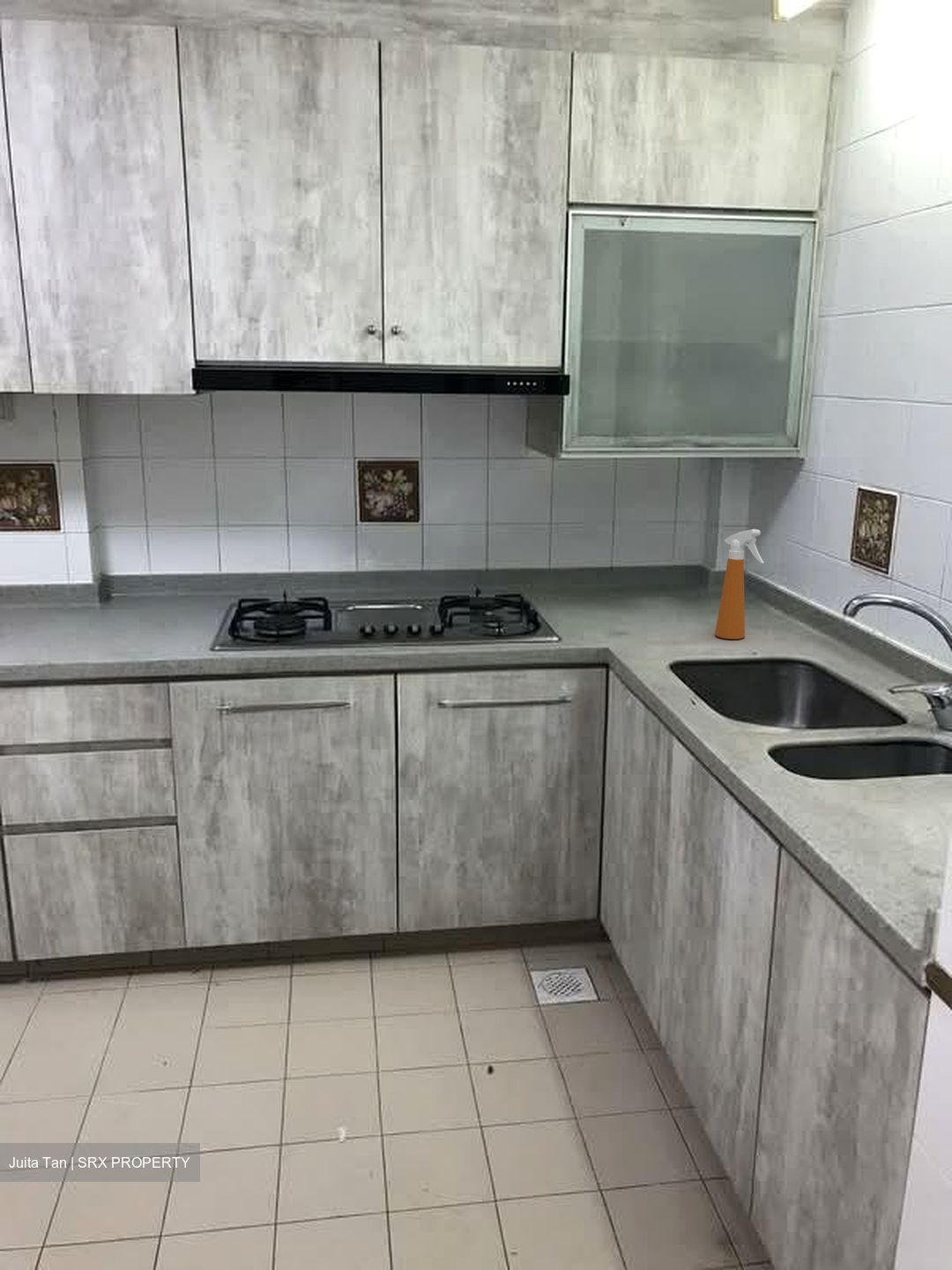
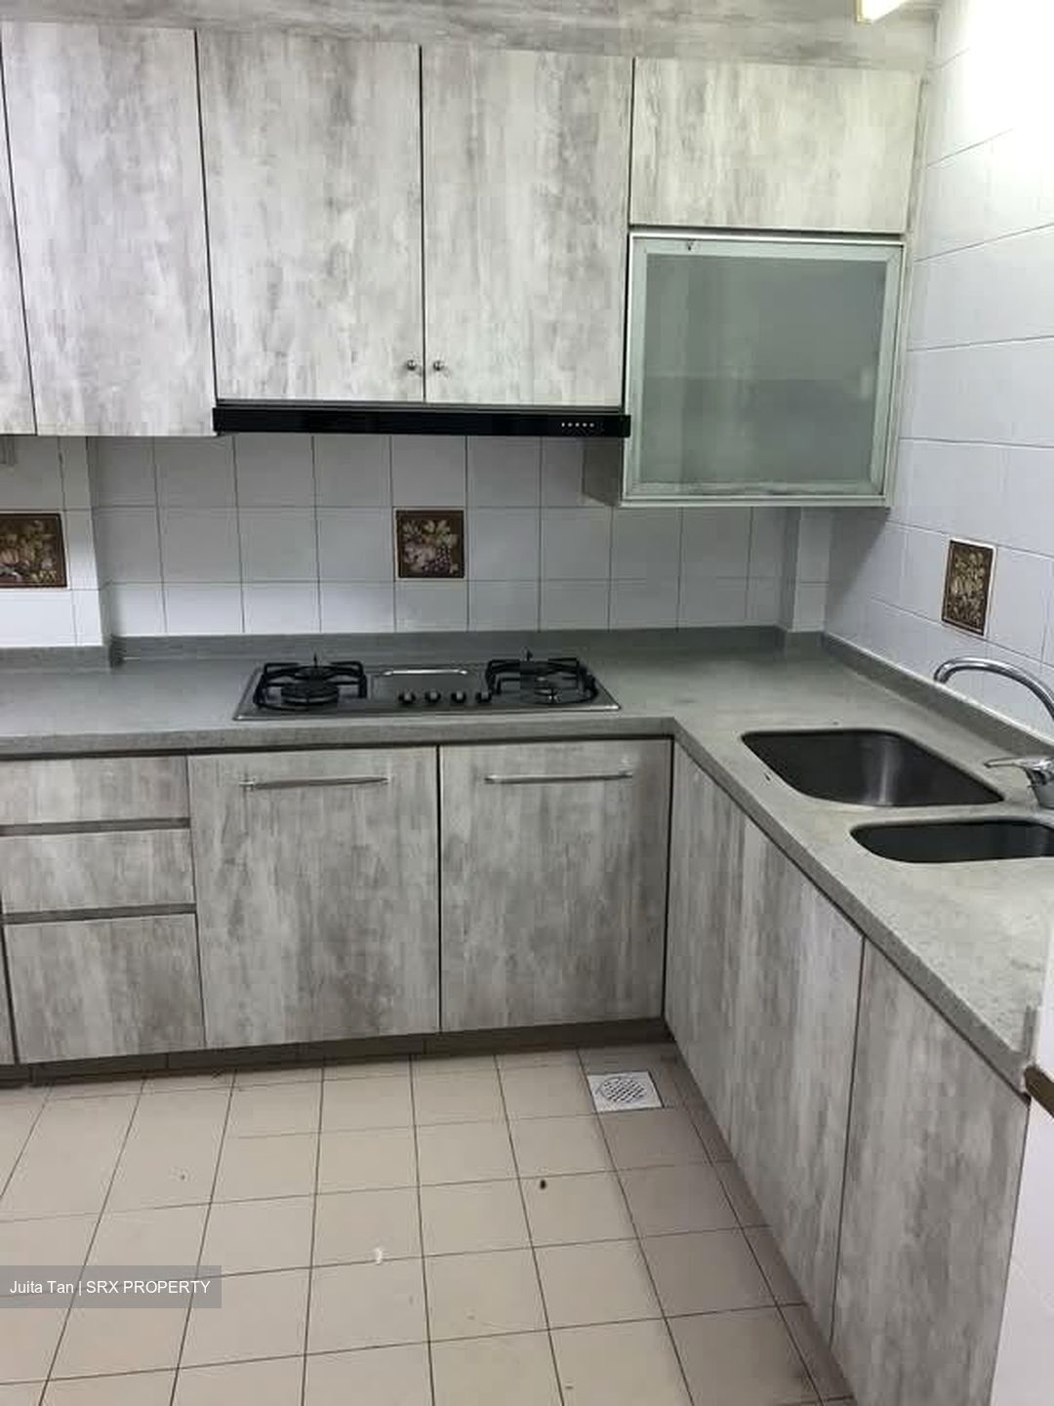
- spray bottle [714,528,765,640]
